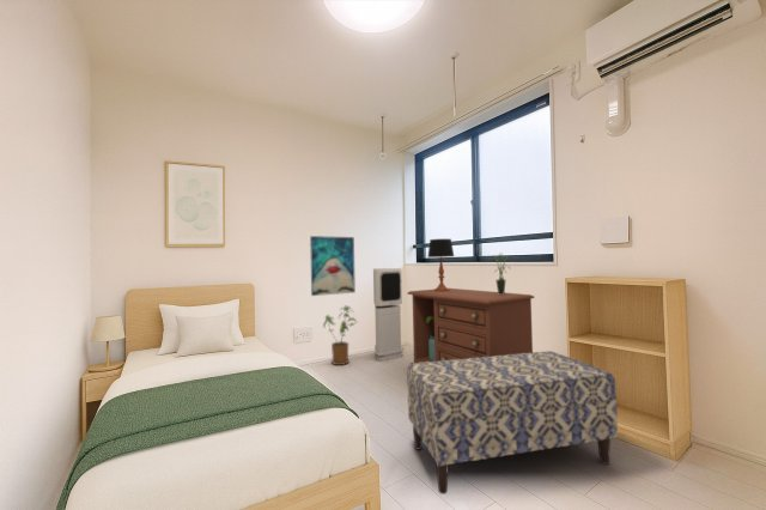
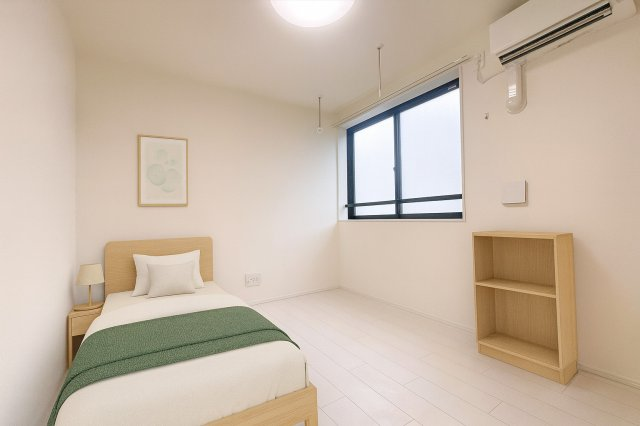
- air purifier [372,267,405,362]
- dresser [406,287,535,364]
- bench [406,350,619,496]
- wall art [309,235,357,297]
- potted plant [492,251,513,295]
- house plant [322,305,359,366]
- table lamp [427,238,455,291]
